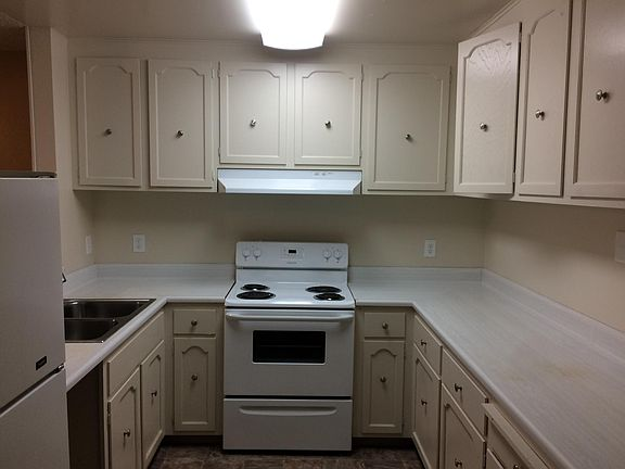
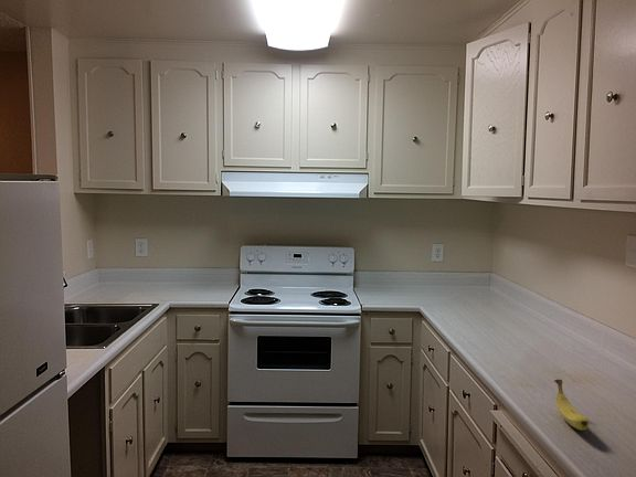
+ banana [553,379,590,431]
